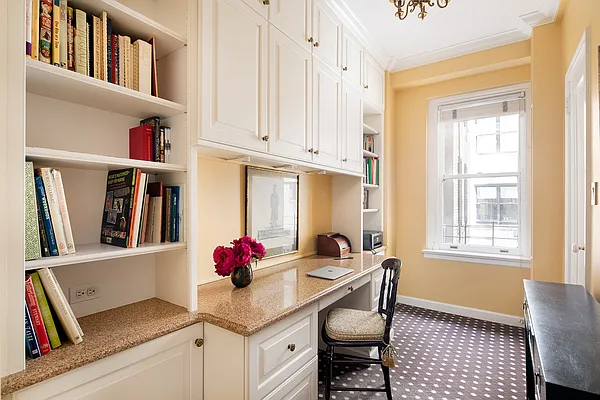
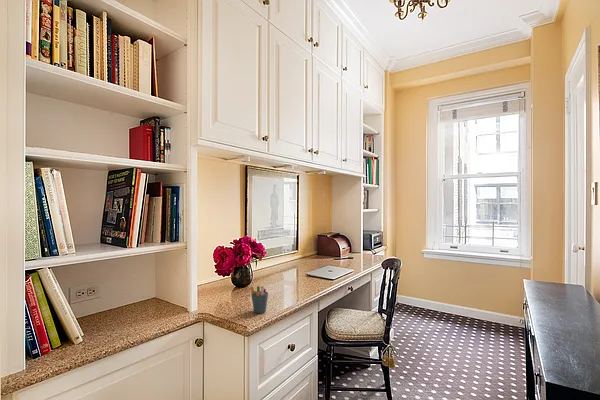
+ pen holder [249,285,269,314]
